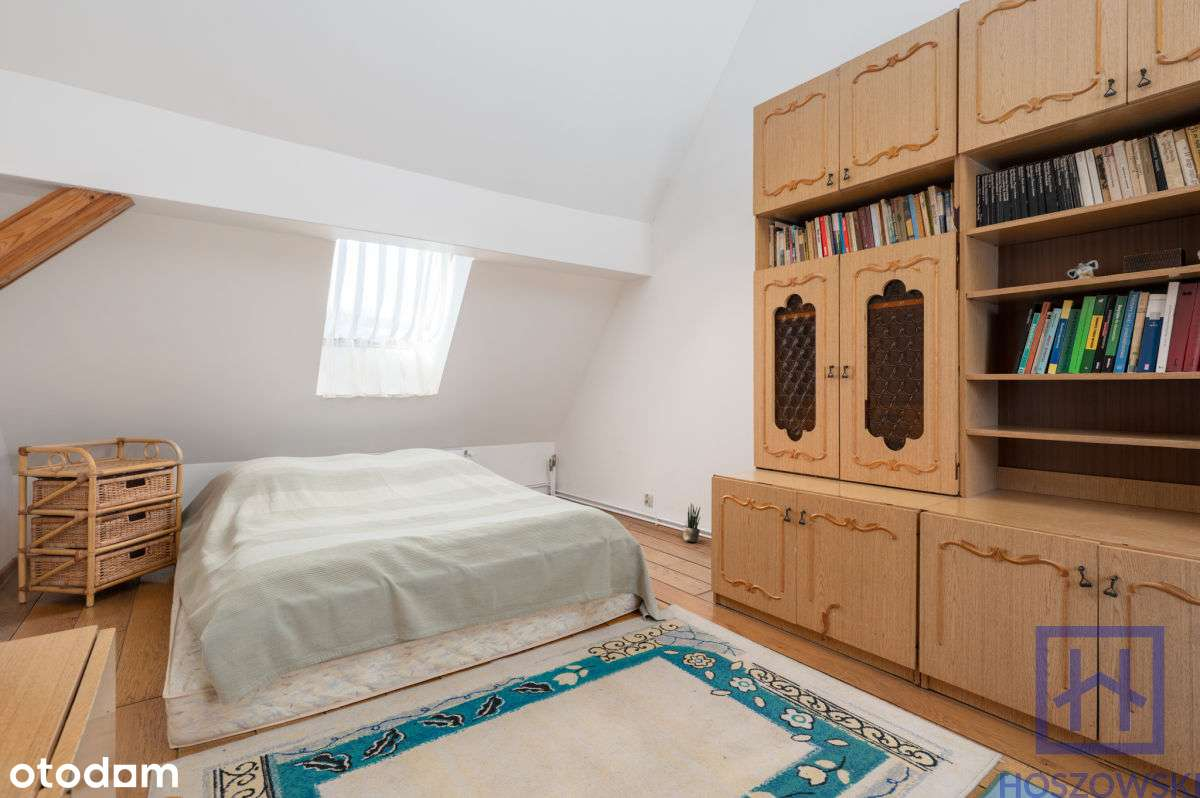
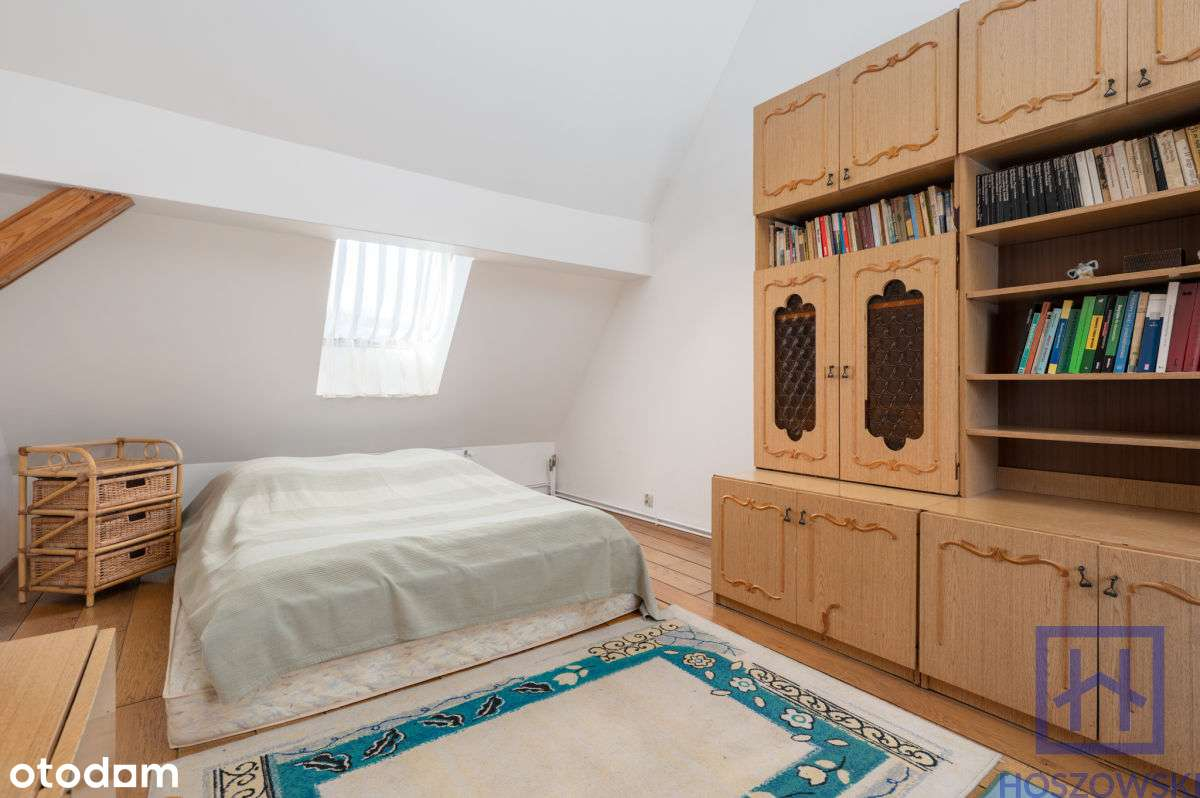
- potted plant [682,502,701,543]
